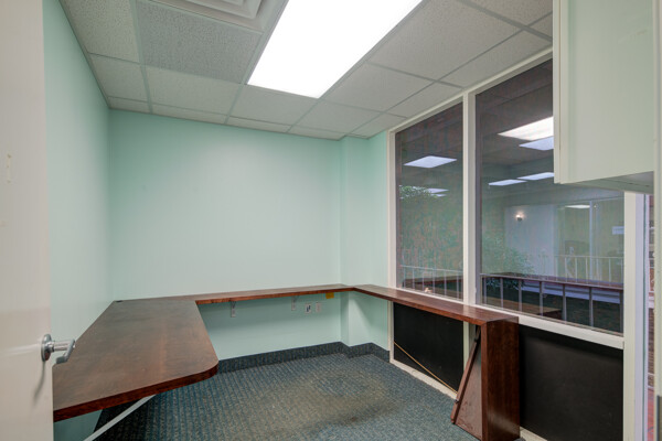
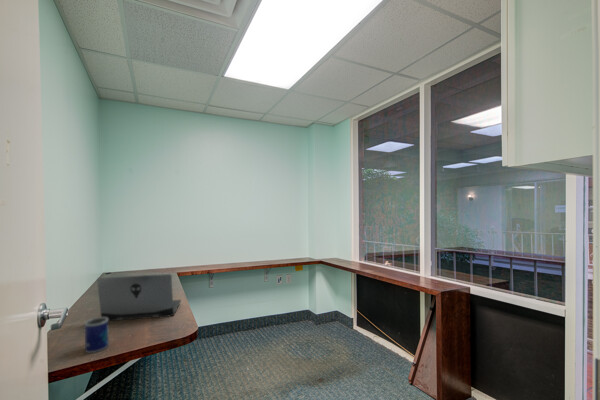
+ laptop [96,273,182,322]
+ mug [84,316,110,354]
